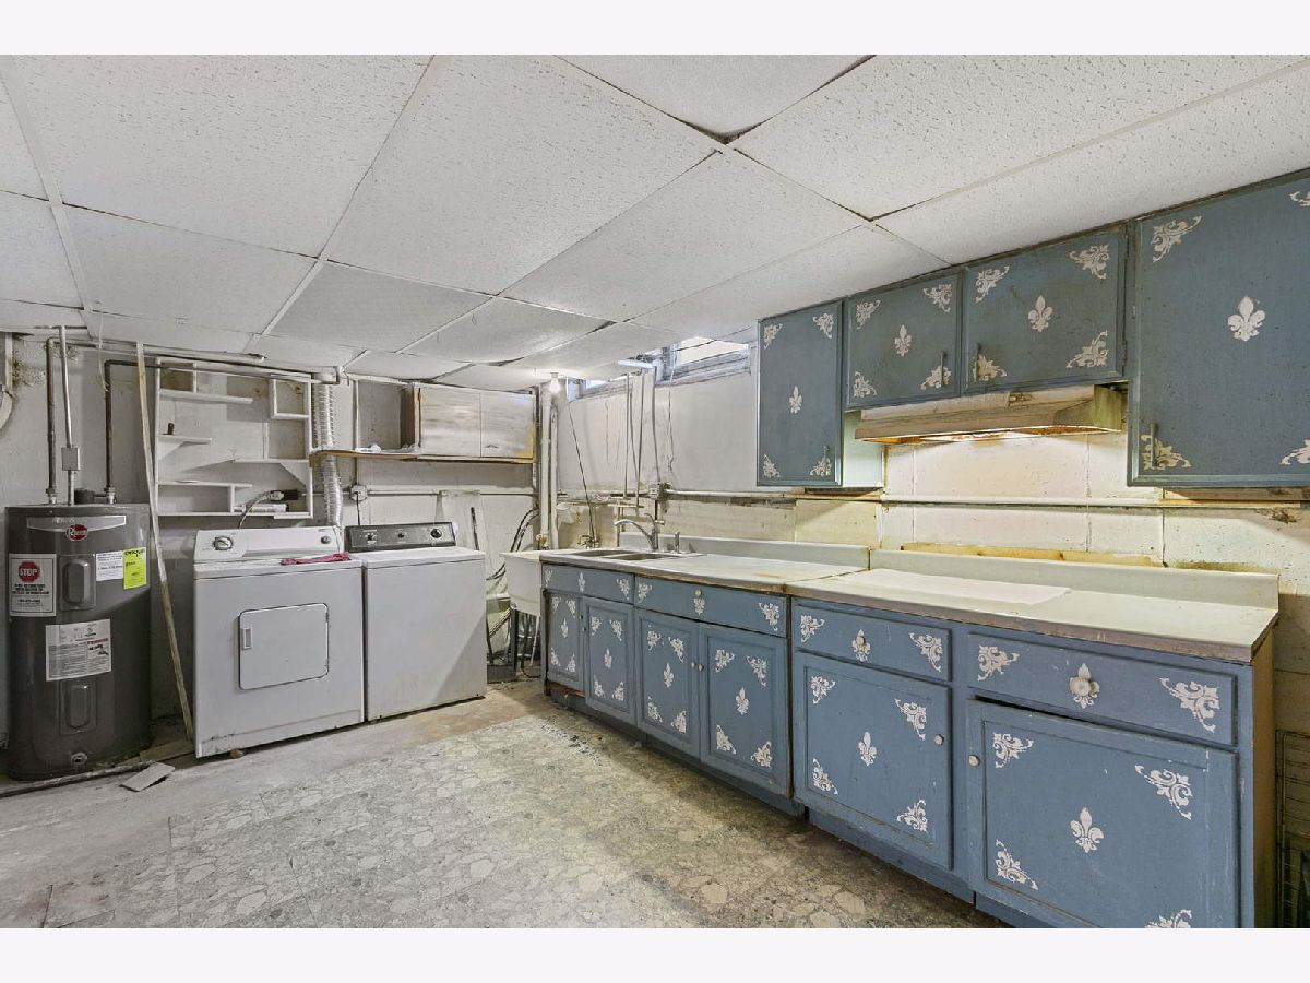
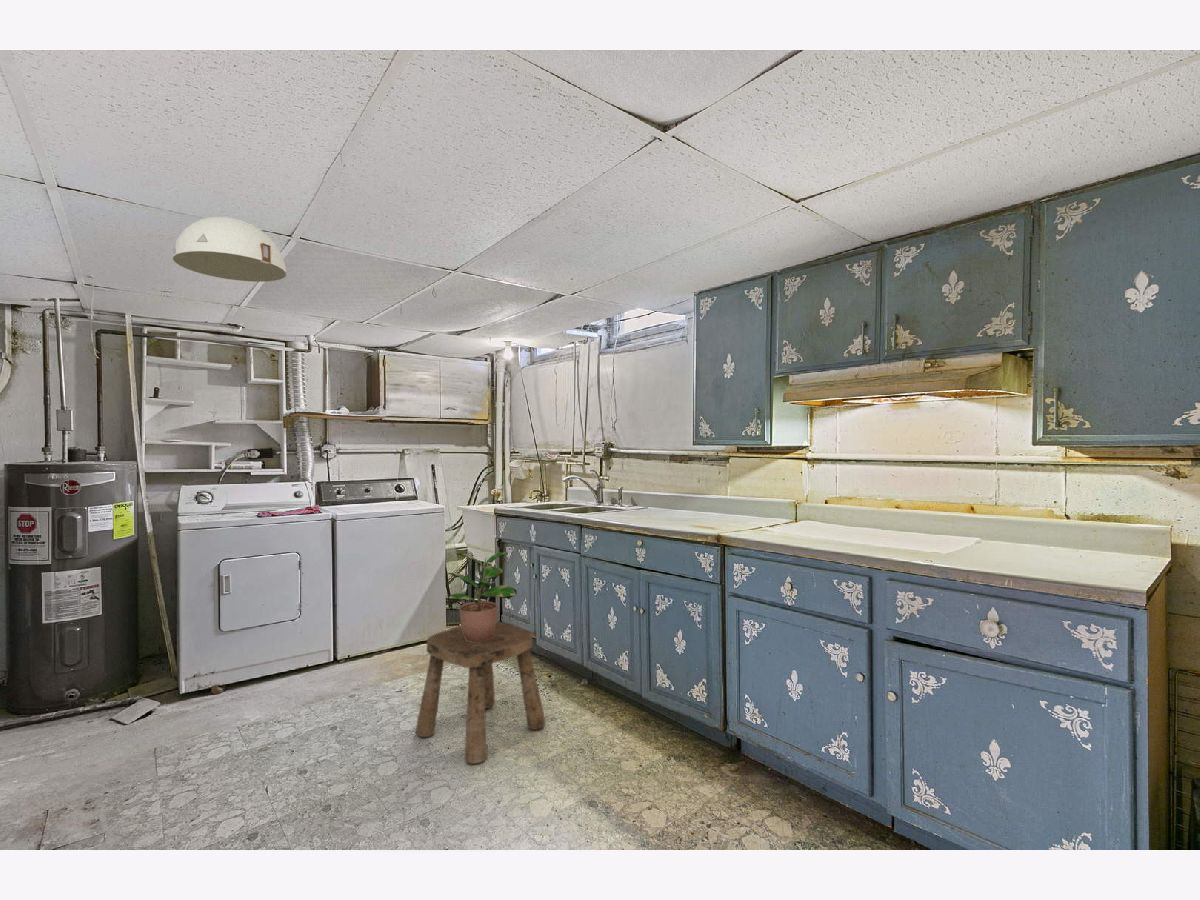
+ potted plant [446,551,518,642]
+ ceiling light [172,216,287,283]
+ stool [415,620,547,765]
